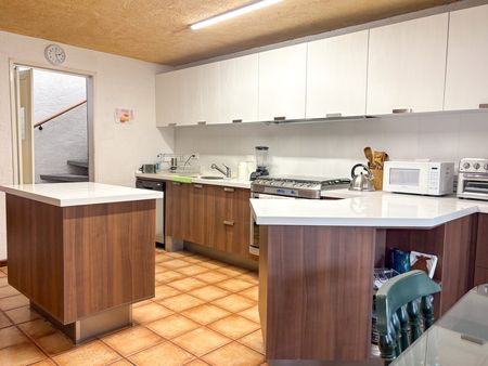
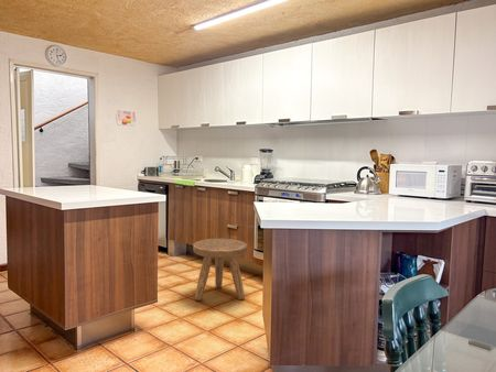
+ stool [192,238,248,302]
